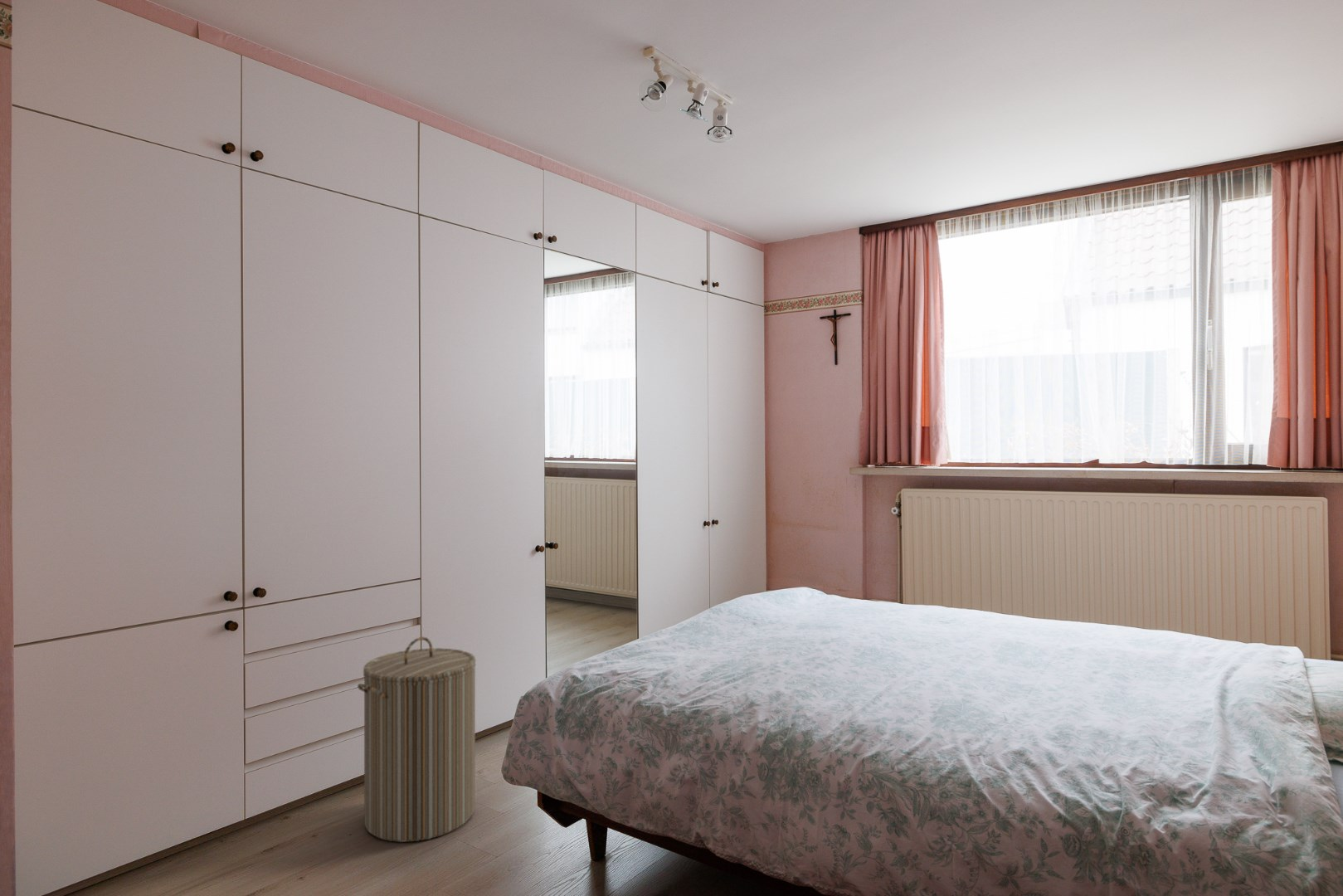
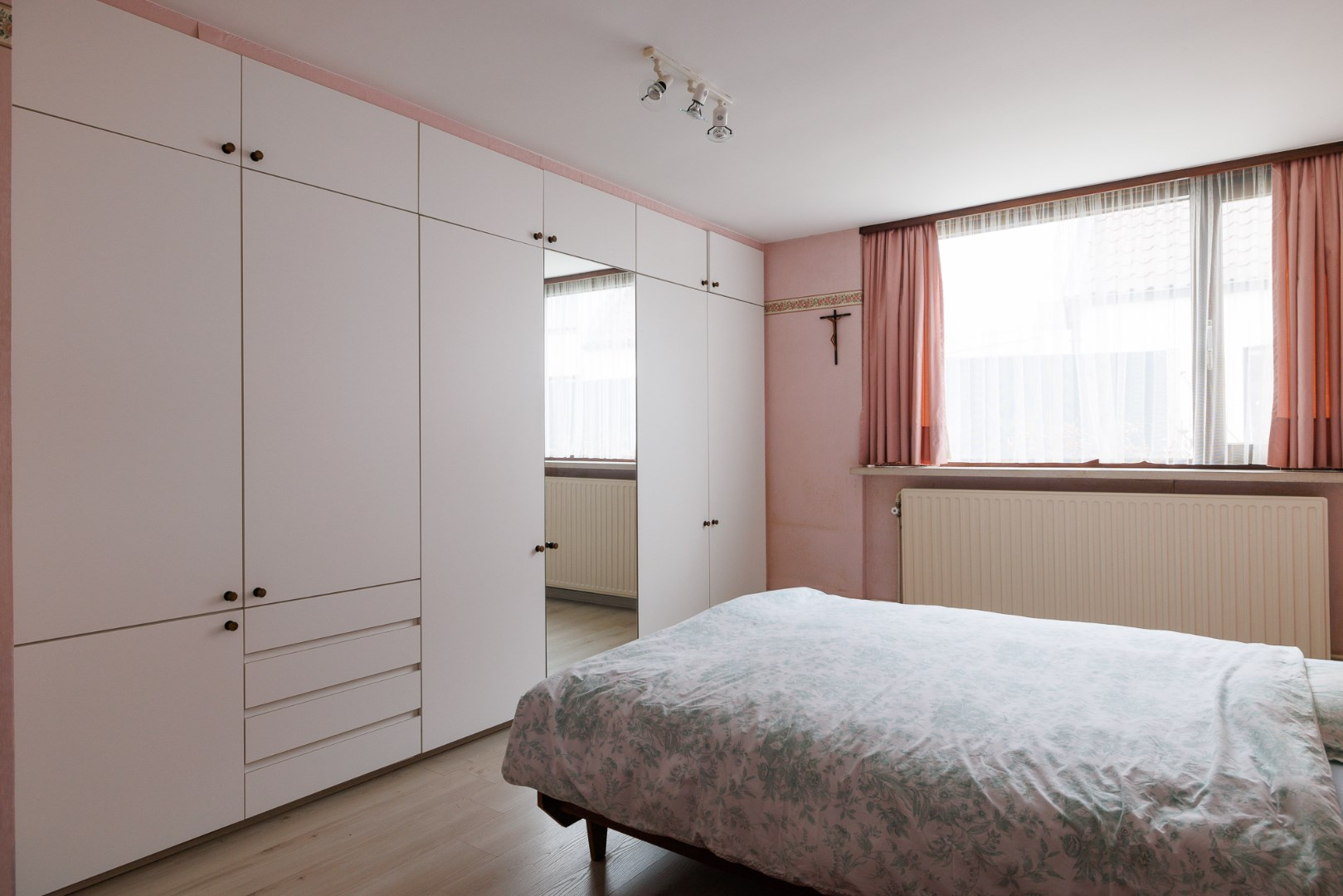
- laundry hamper [357,636,477,843]
